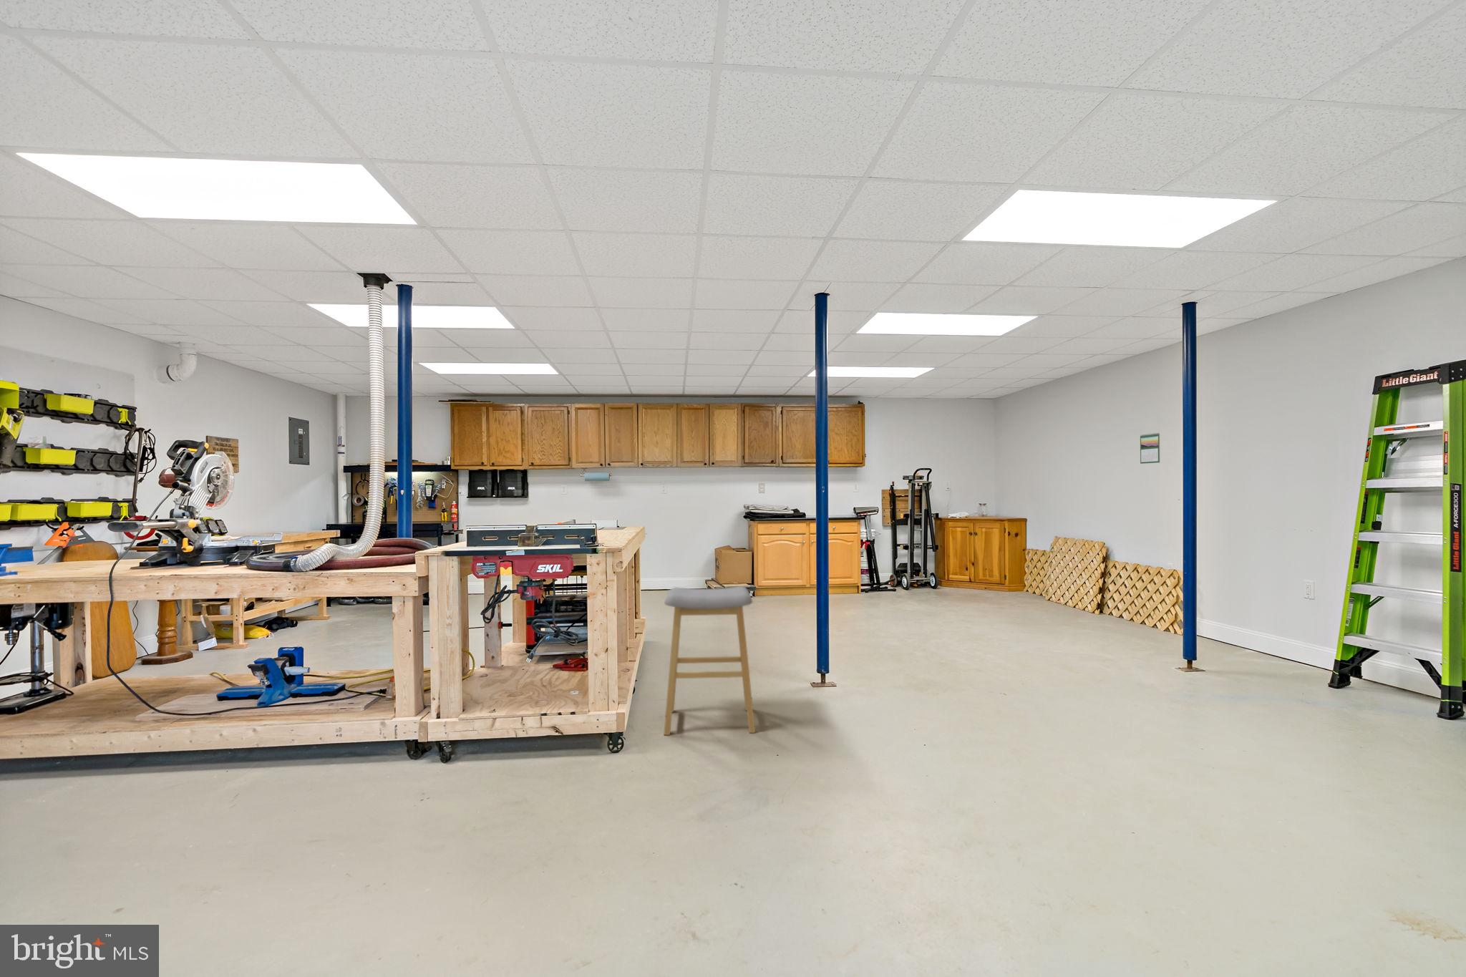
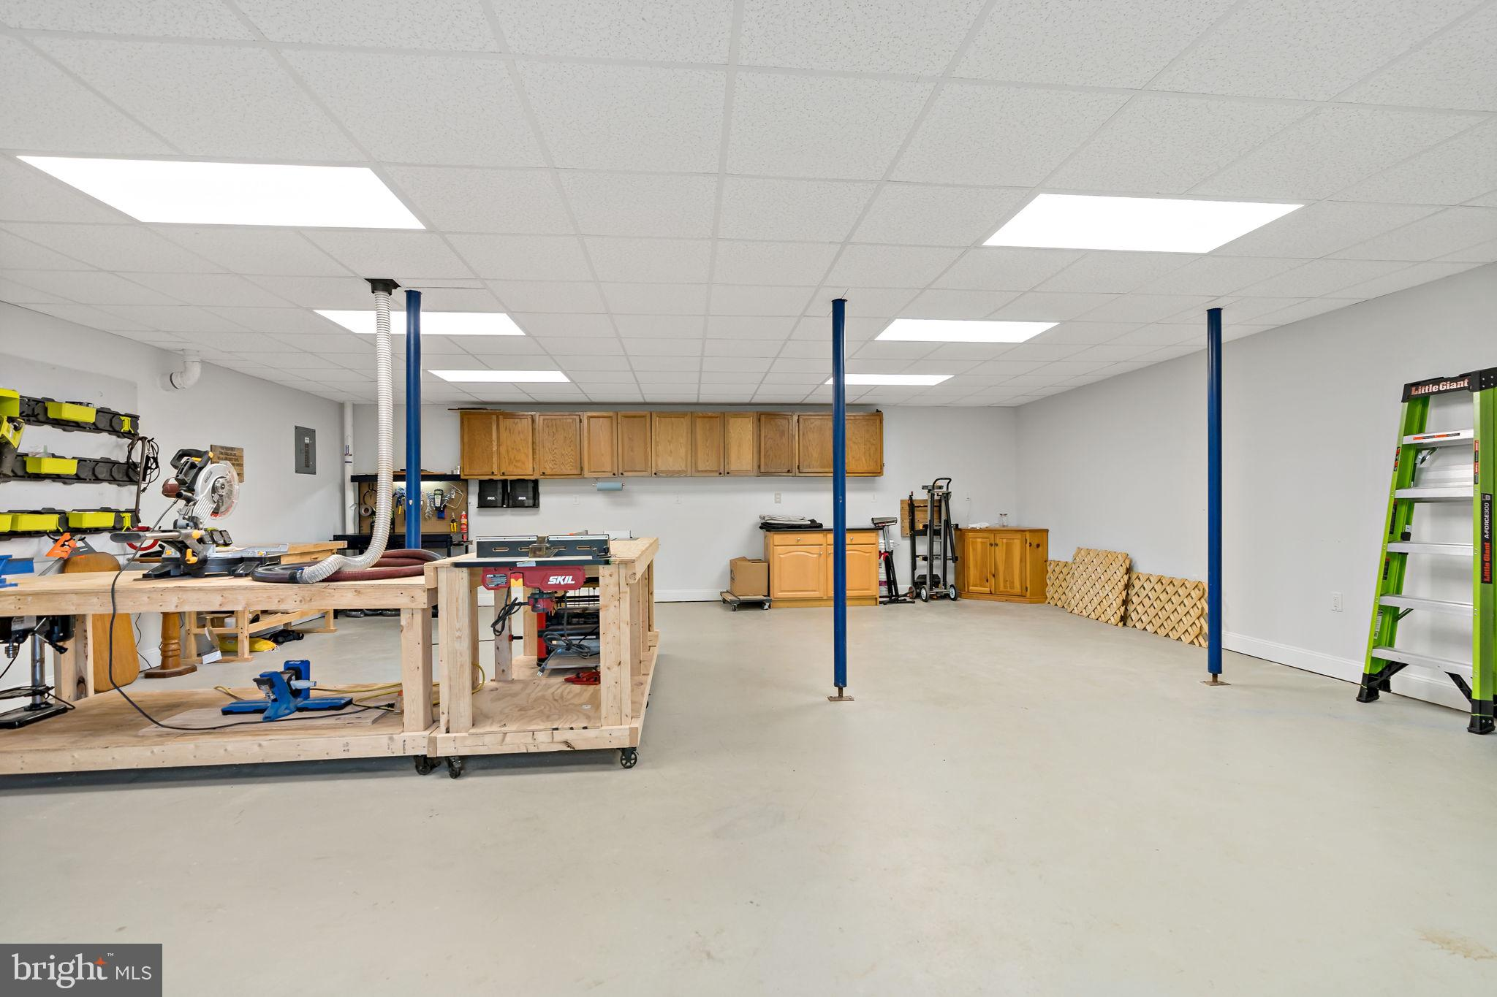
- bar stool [663,586,756,736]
- calendar [1140,432,1161,465]
